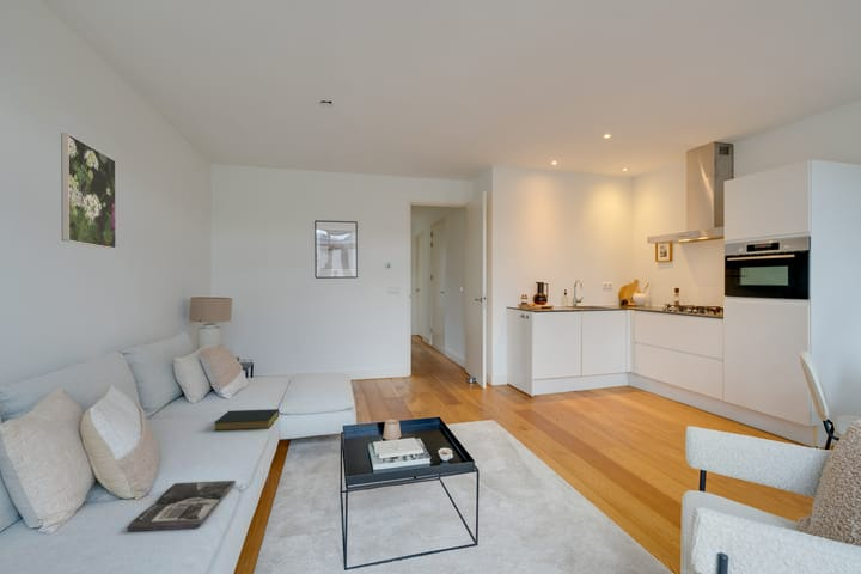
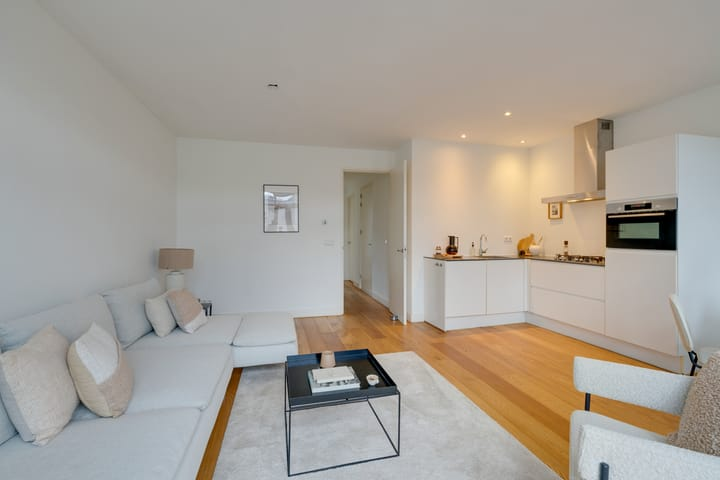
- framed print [60,132,117,250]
- magazine [126,480,237,532]
- hardback book [213,408,280,432]
